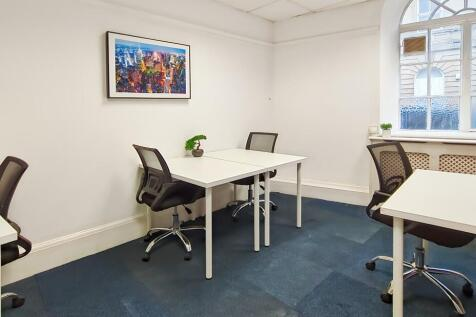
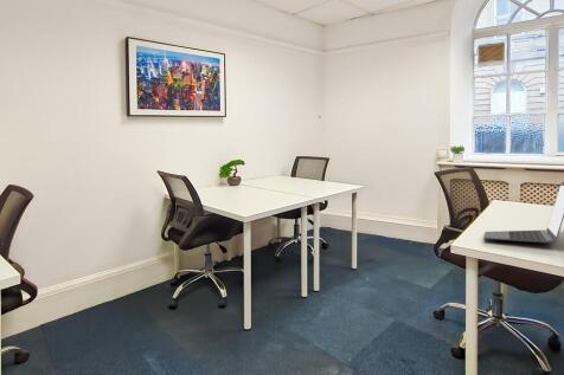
+ laptop [482,181,564,244]
